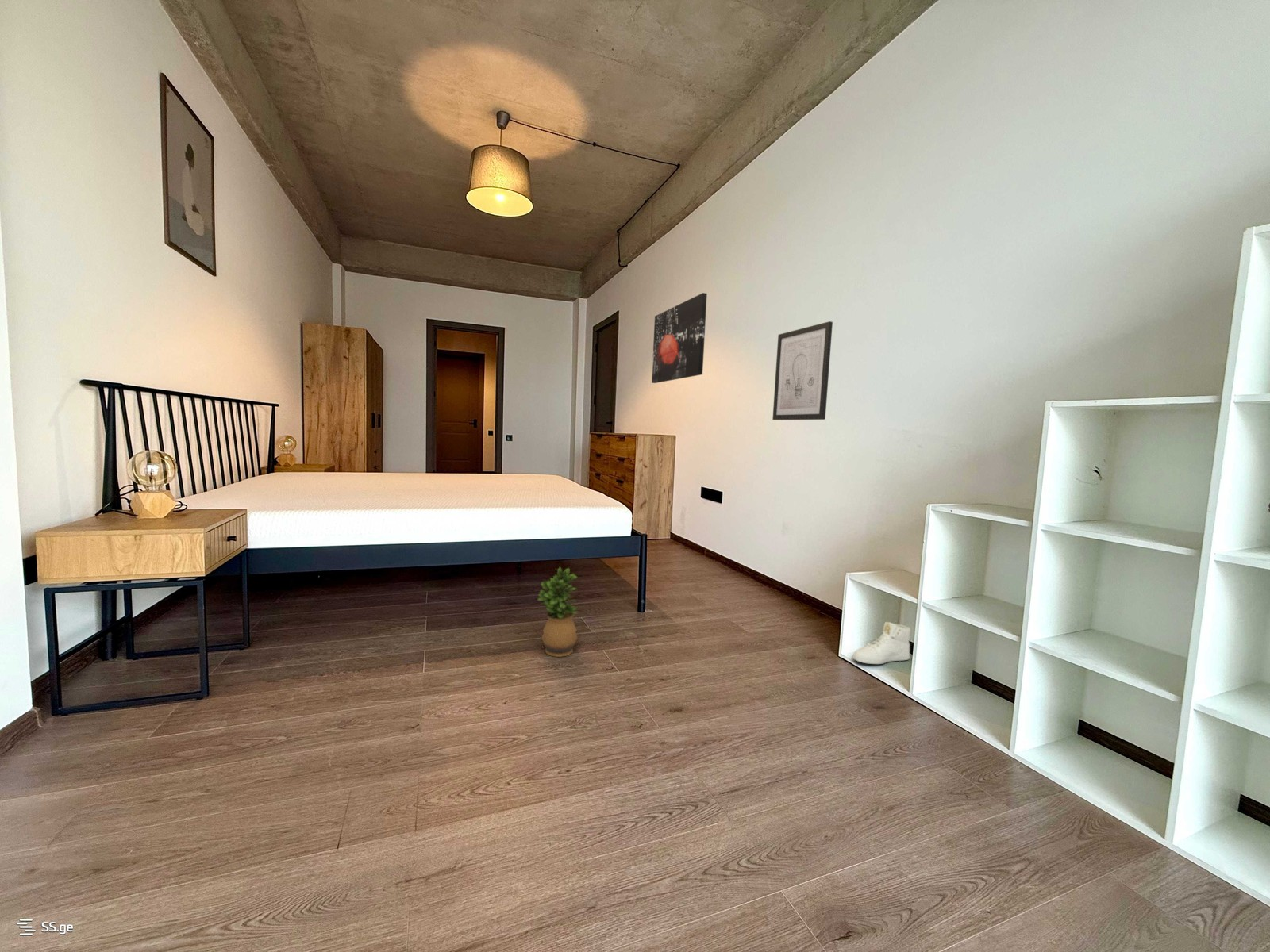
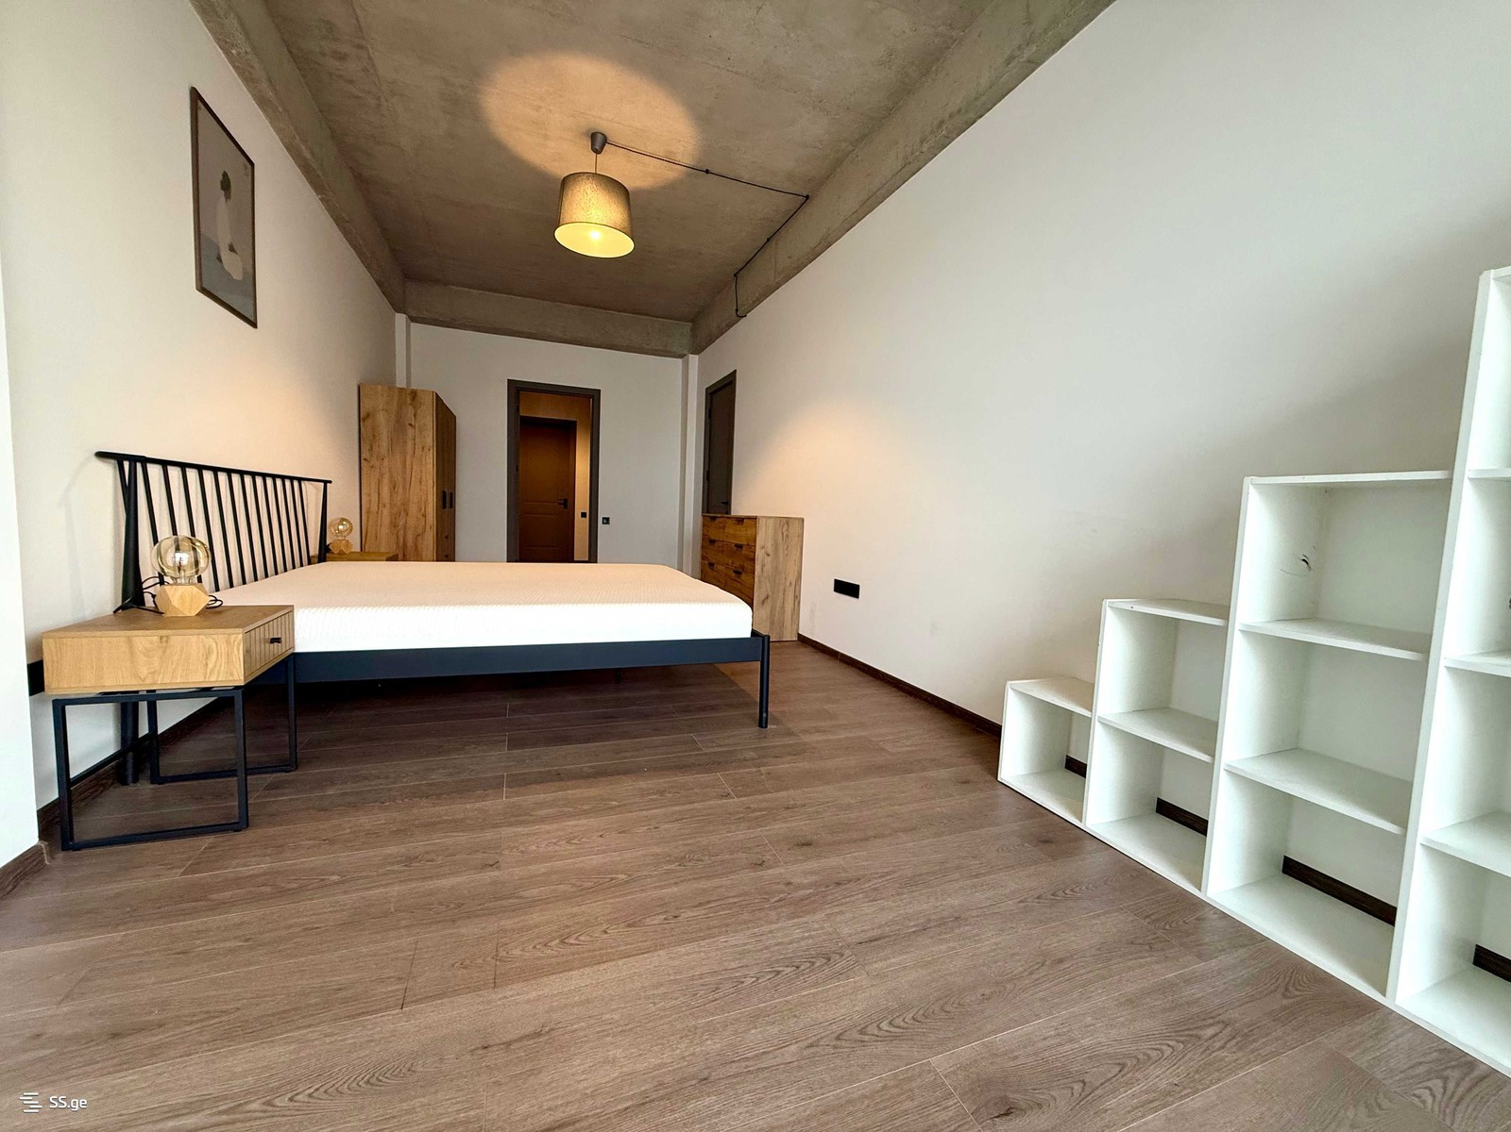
- sneaker [852,621,911,665]
- wall art [772,321,833,420]
- potted plant [537,566,580,658]
- wall art [651,292,708,384]
